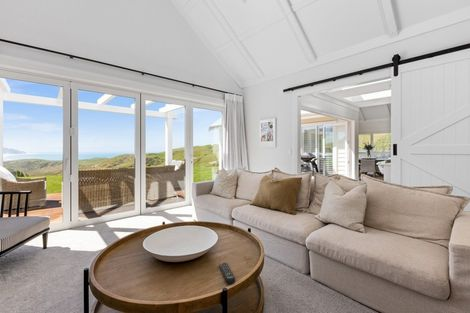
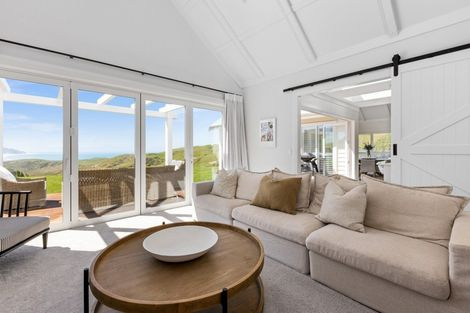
- remote control [218,261,236,285]
